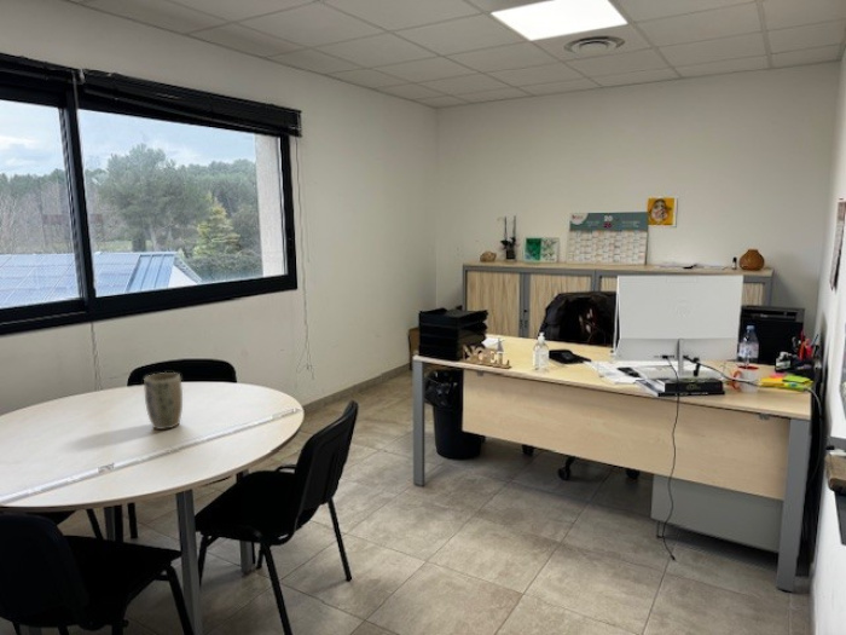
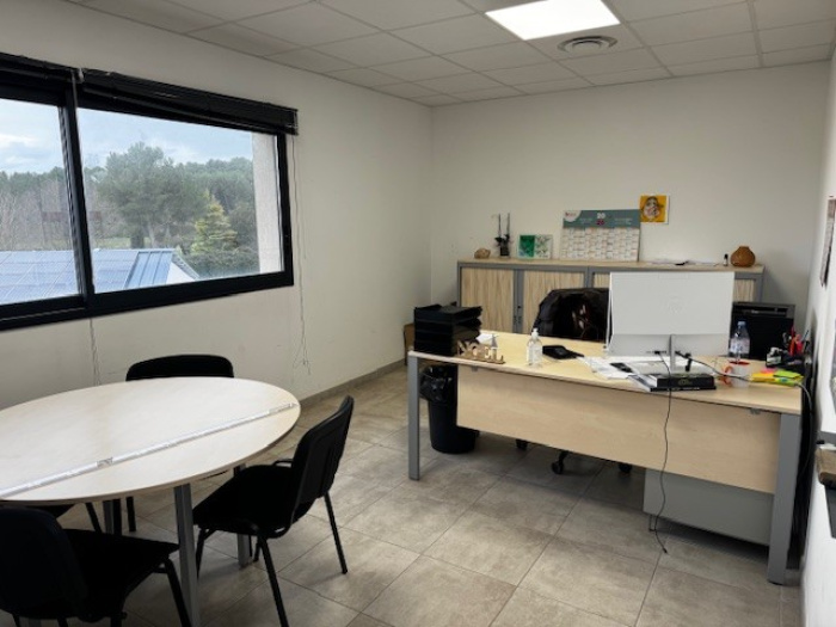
- plant pot [143,371,184,431]
